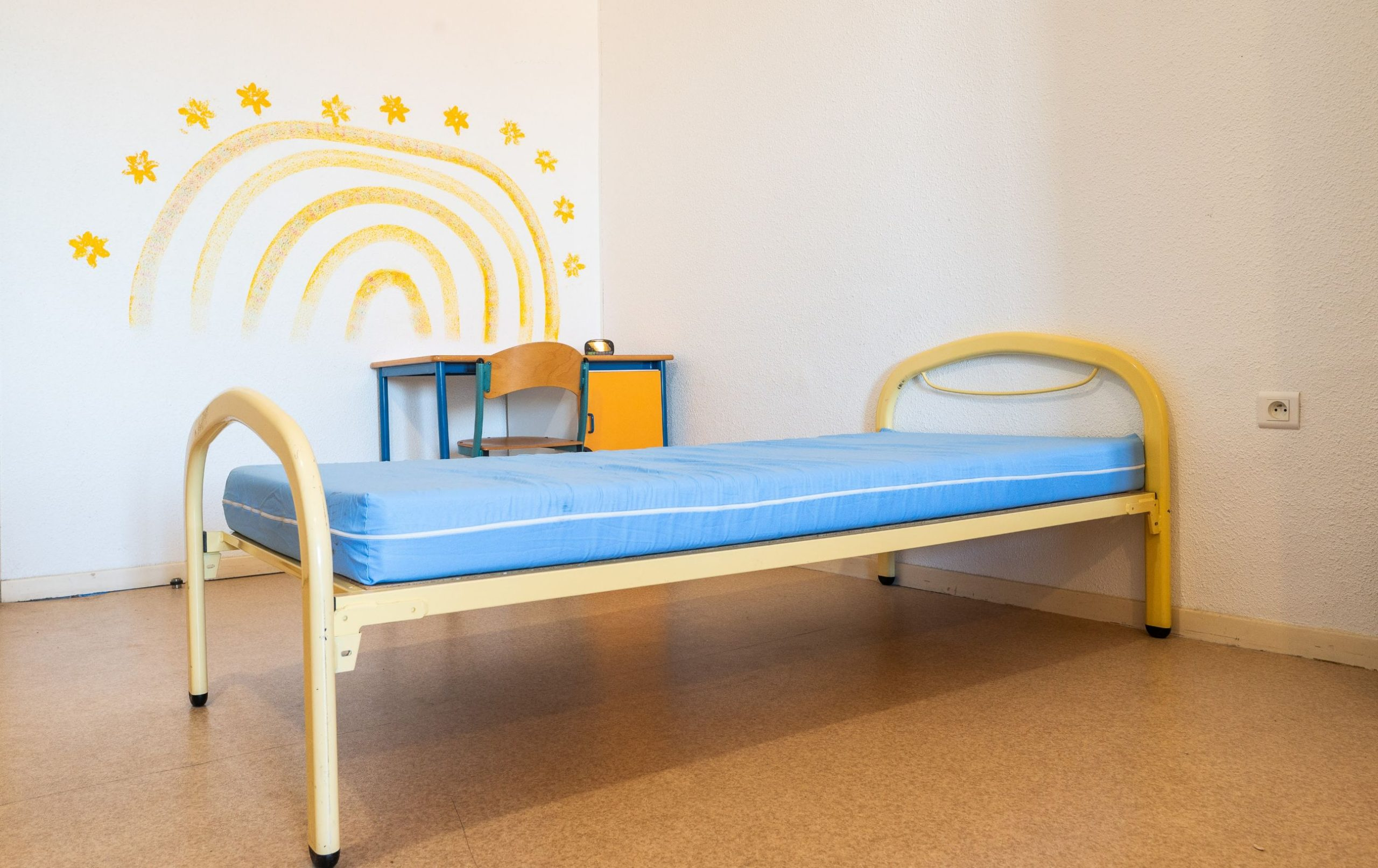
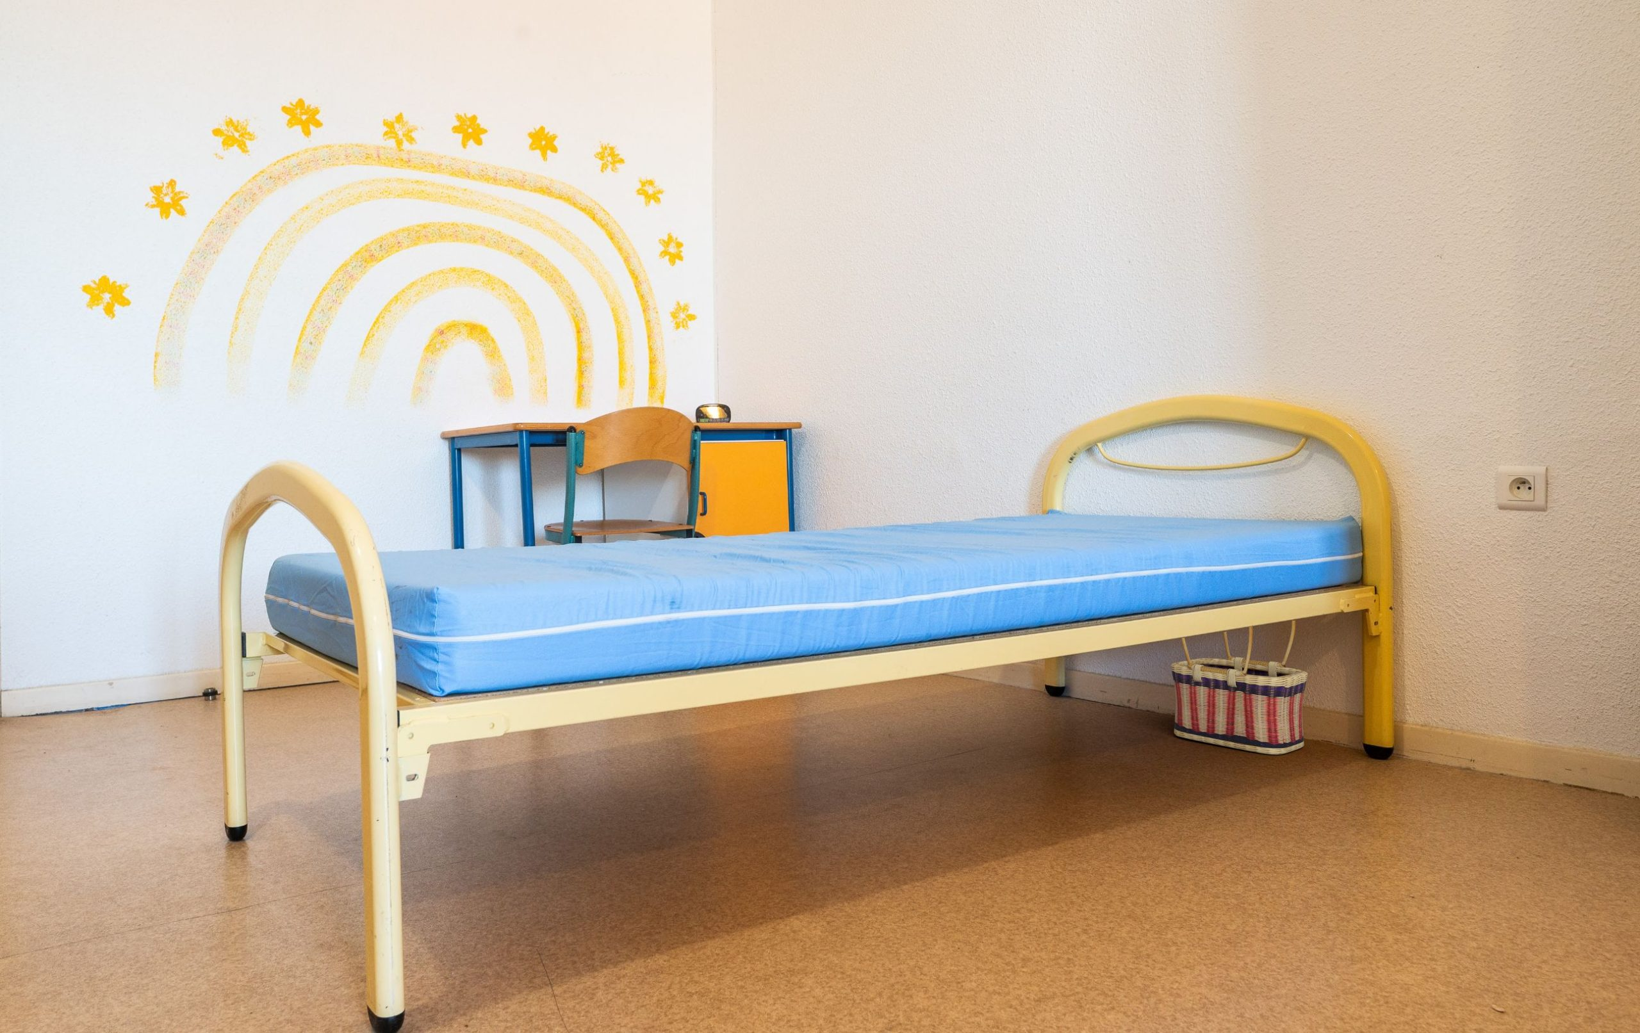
+ basket [1170,620,1308,755]
